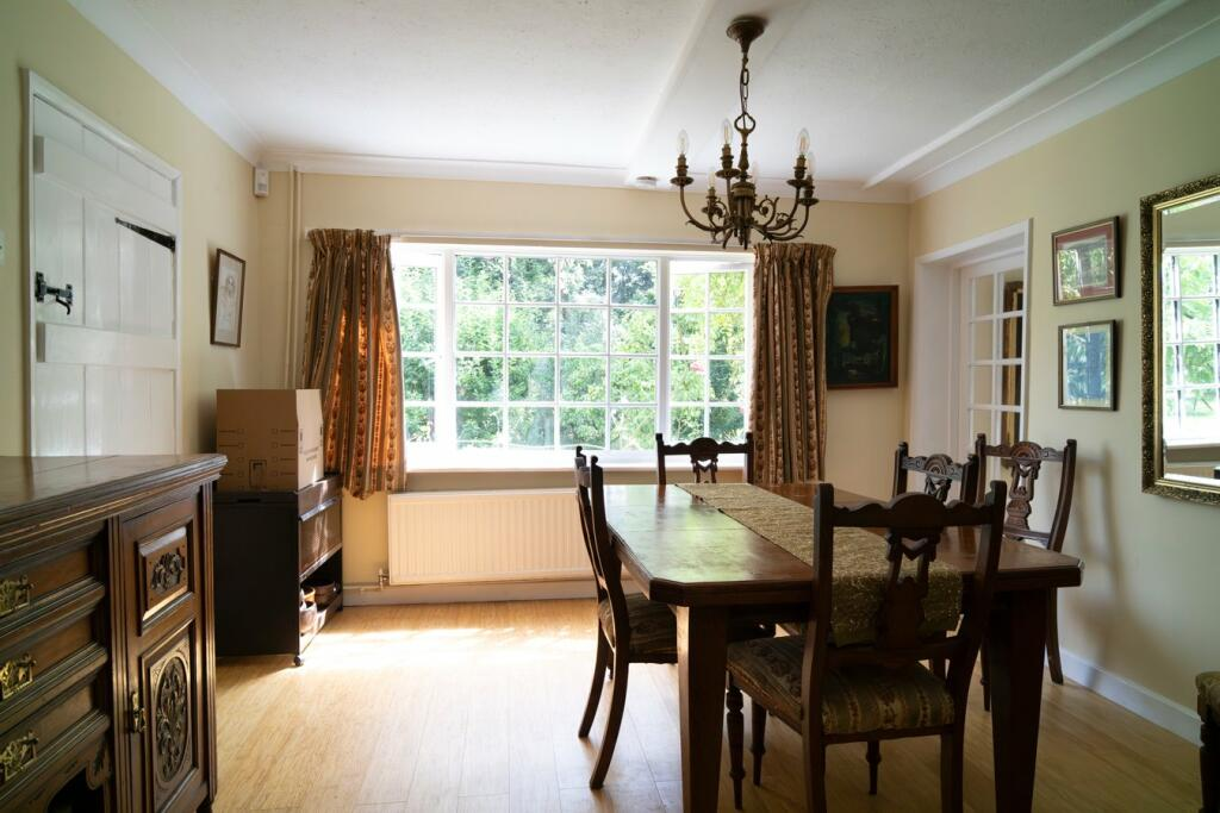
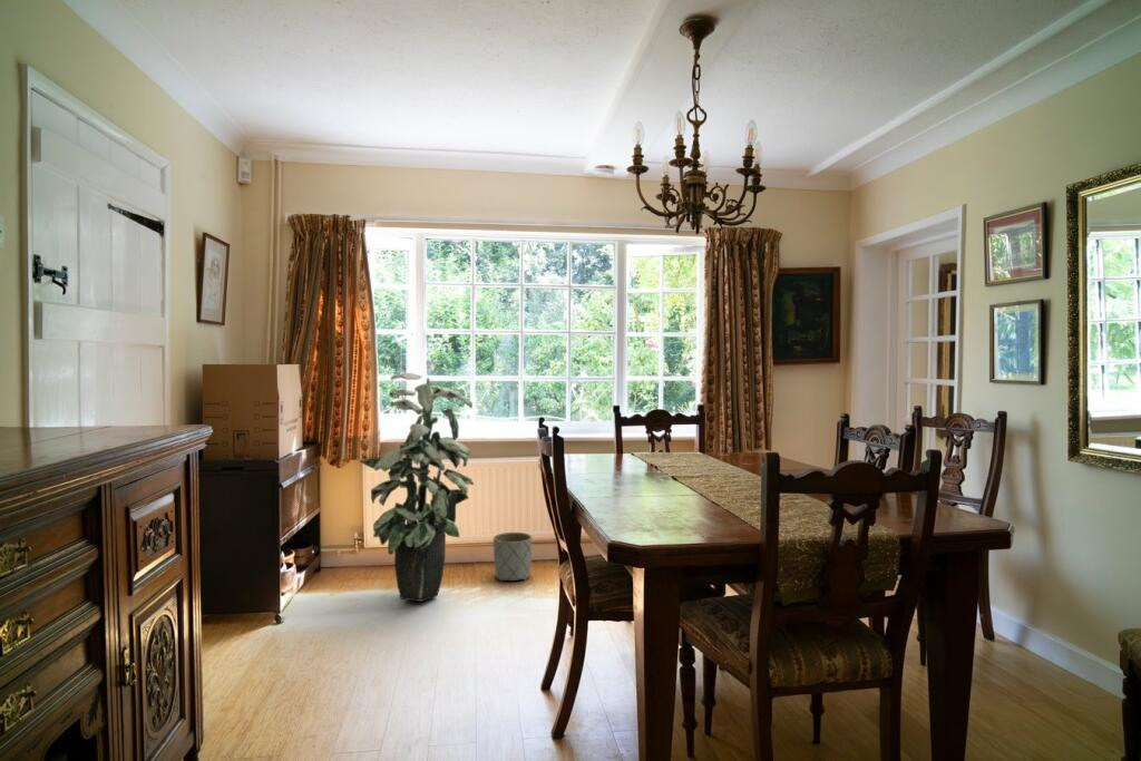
+ indoor plant [358,372,475,603]
+ planter [493,531,534,583]
